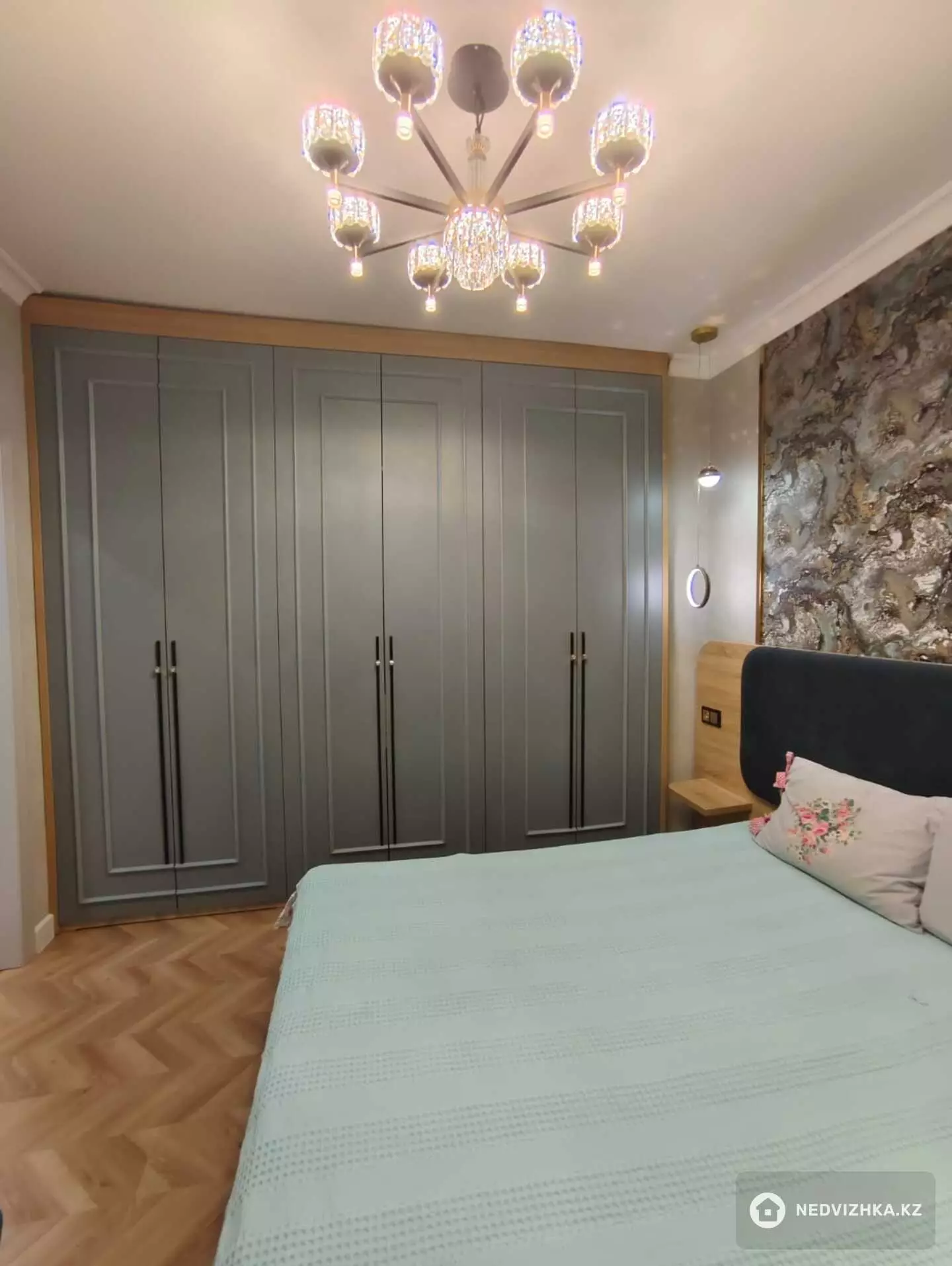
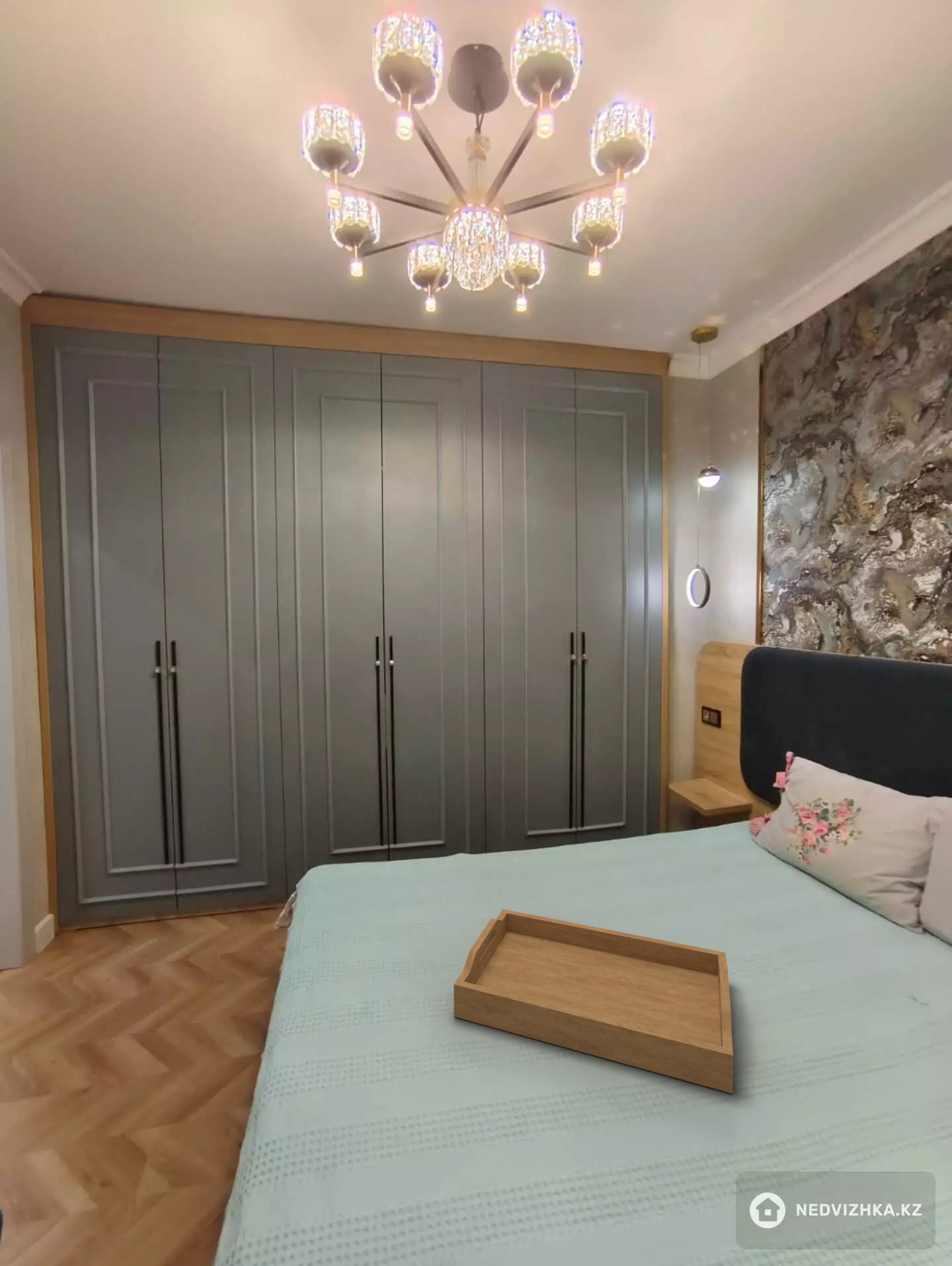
+ serving tray [453,908,734,1094]
